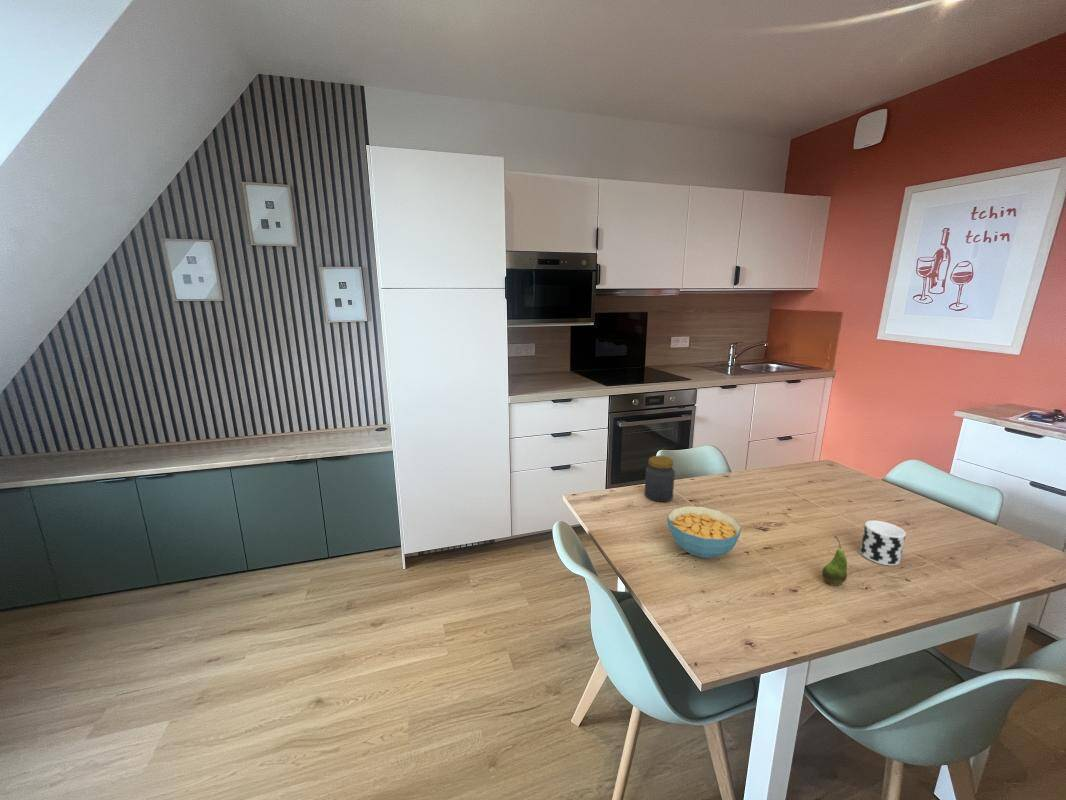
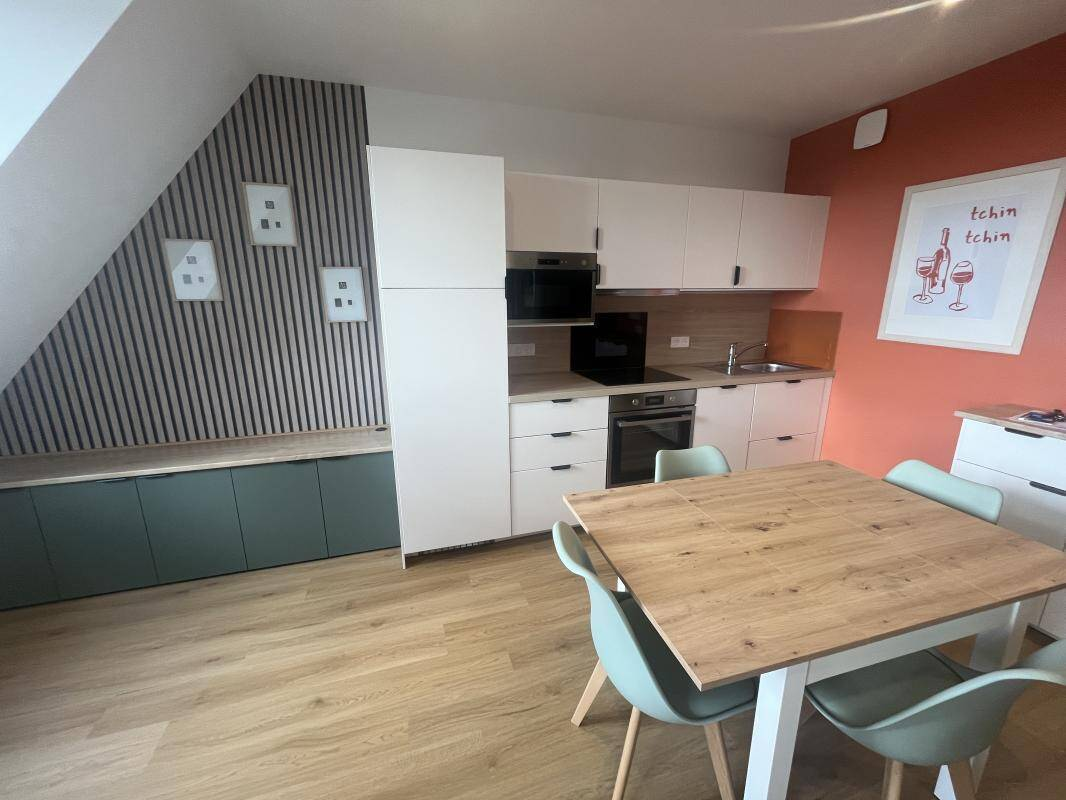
- cereal bowl [666,505,742,559]
- cup [859,519,907,567]
- jar [643,455,676,503]
- fruit [821,535,848,587]
